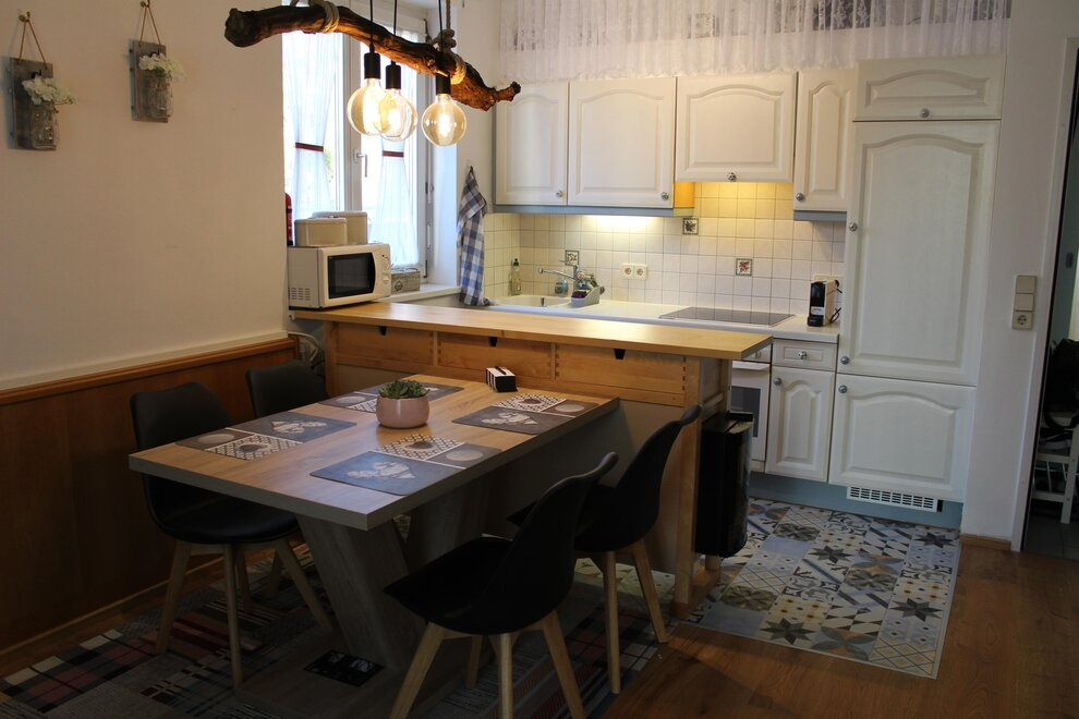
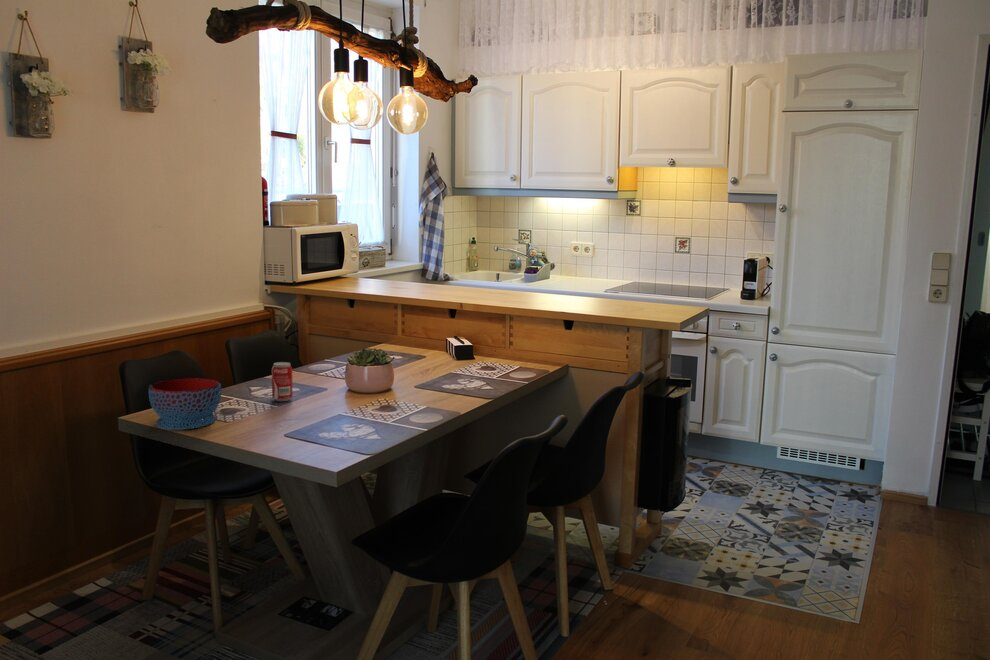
+ bowl [148,377,222,431]
+ beverage can [271,361,294,402]
